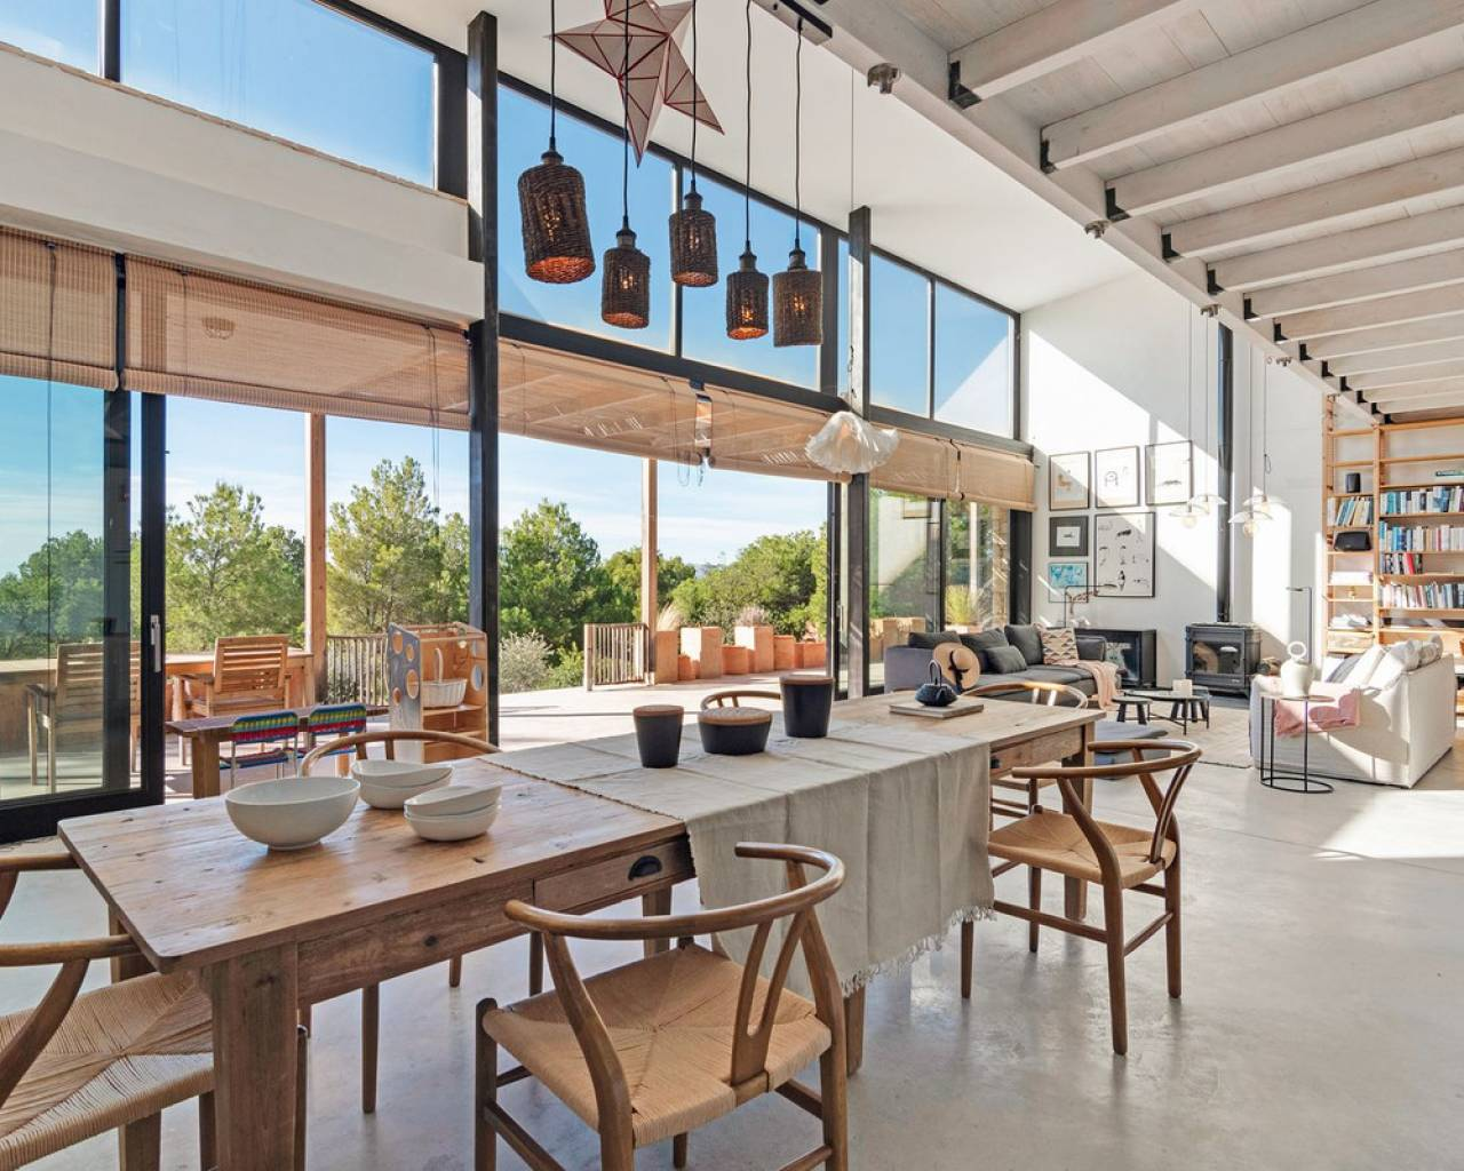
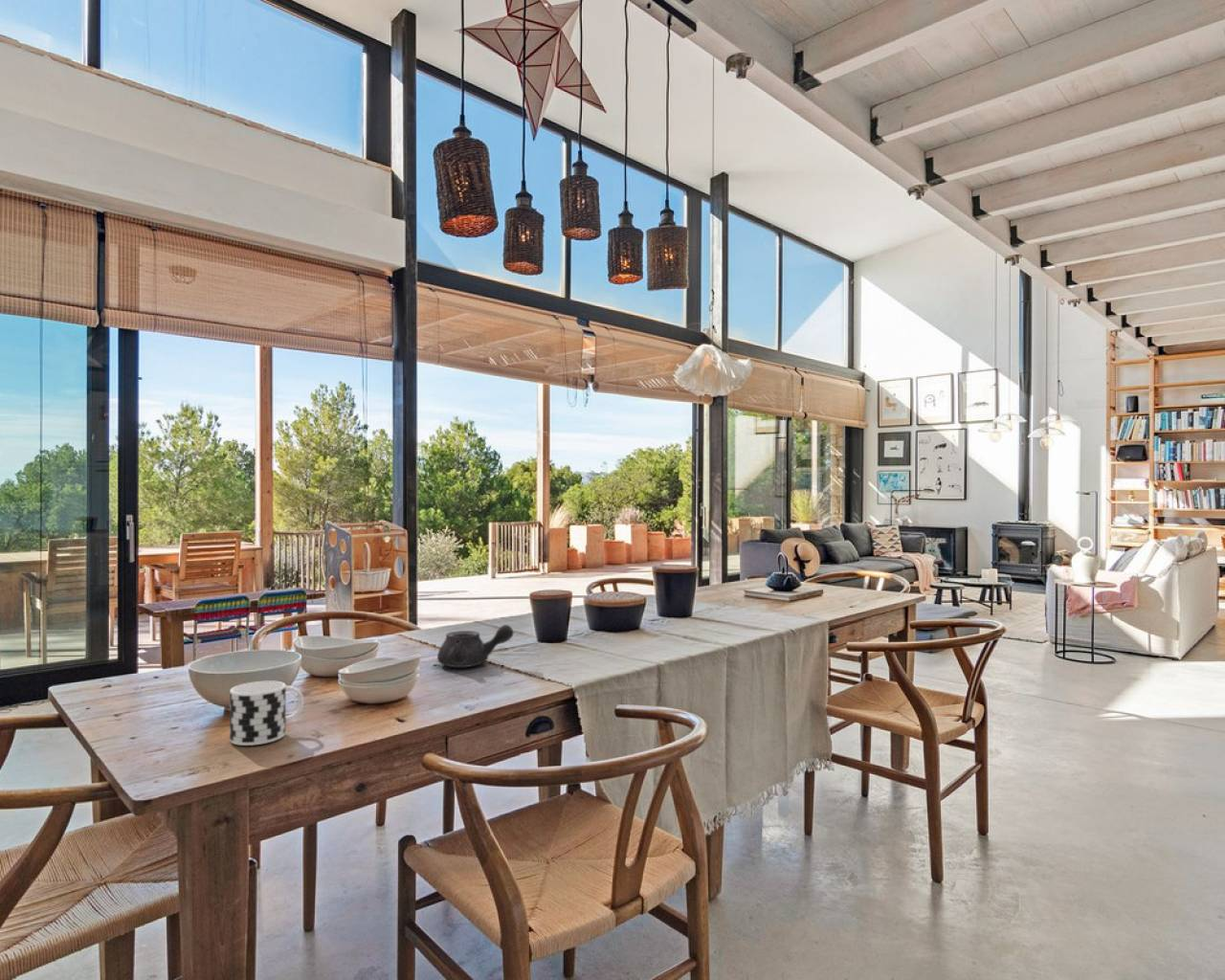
+ teapot [436,624,515,668]
+ cup [229,679,304,746]
